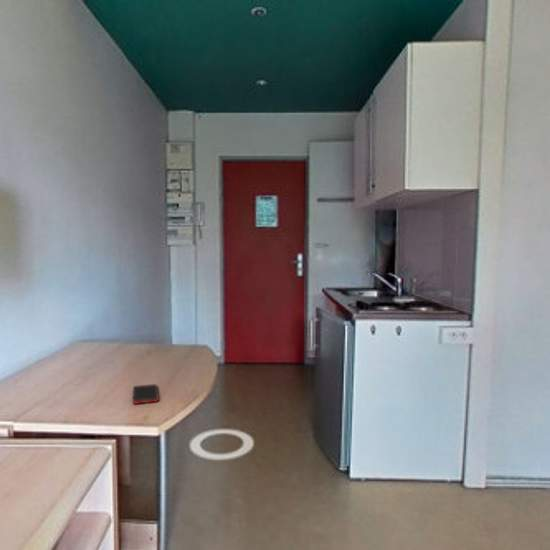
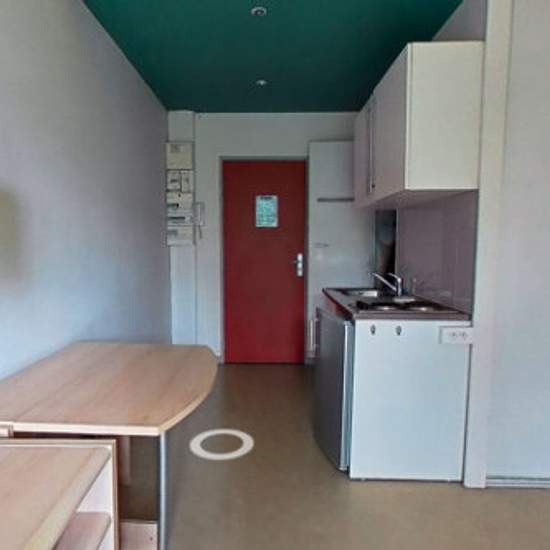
- cell phone [132,383,160,405]
